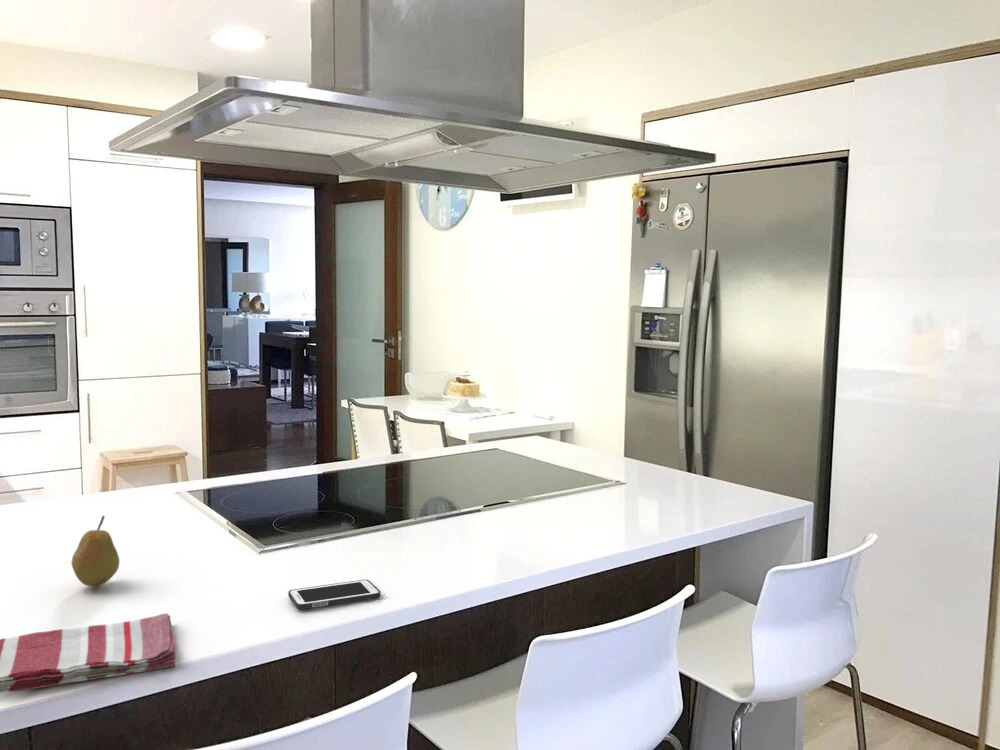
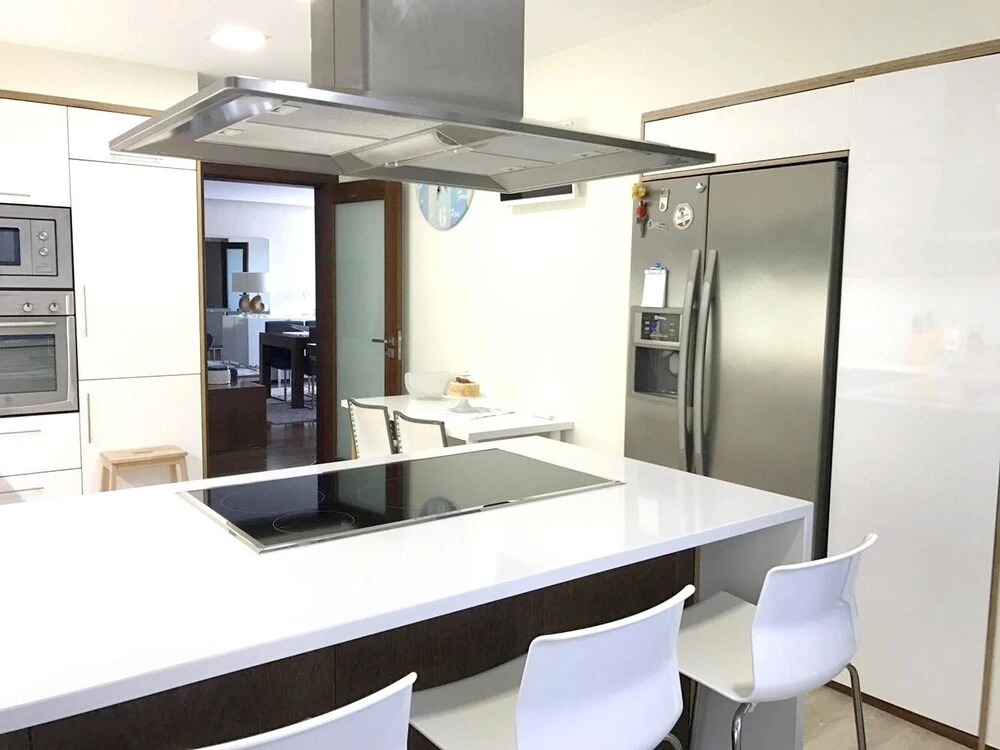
- cell phone [287,579,381,610]
- dish towel [0,612,177,694]
- fruit [70,515,120,588]
